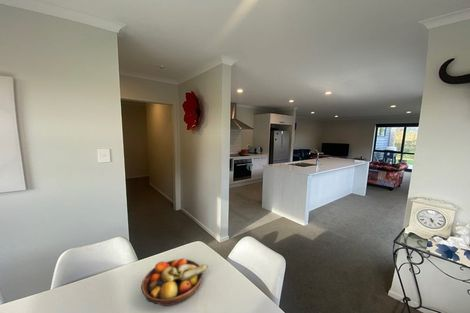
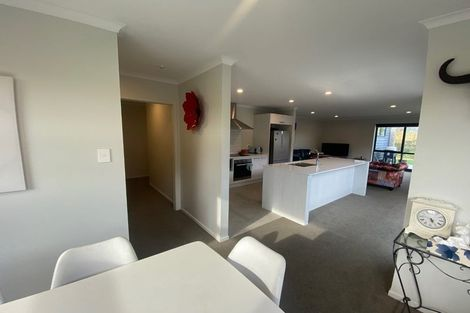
- fruit bowl [140,257,209,307]
